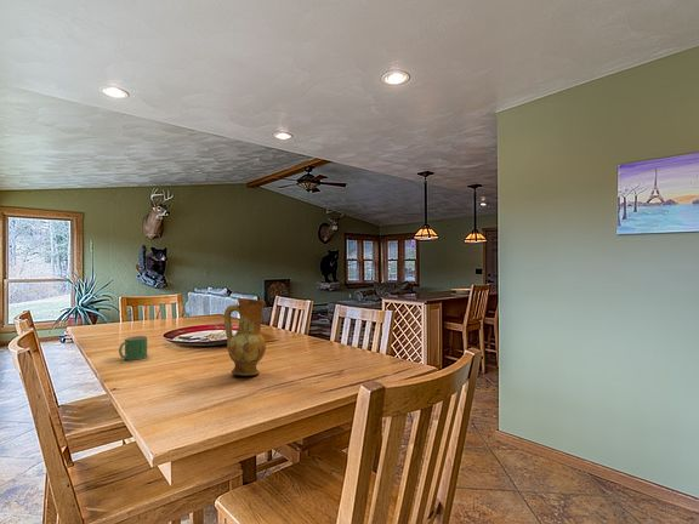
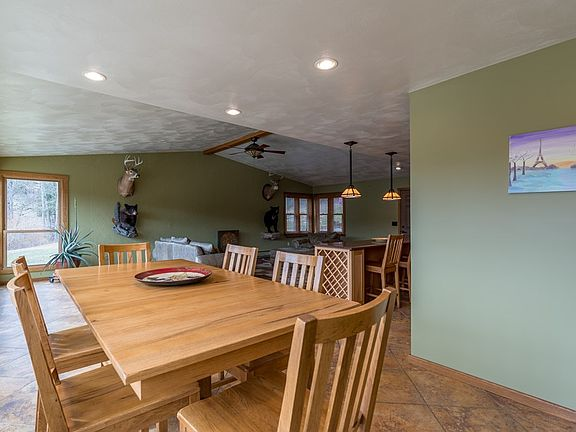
- mug [118,335,149,361]
- ceramic jug [223,297,267,377]
